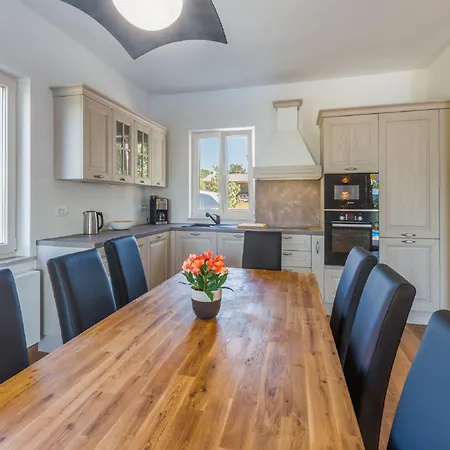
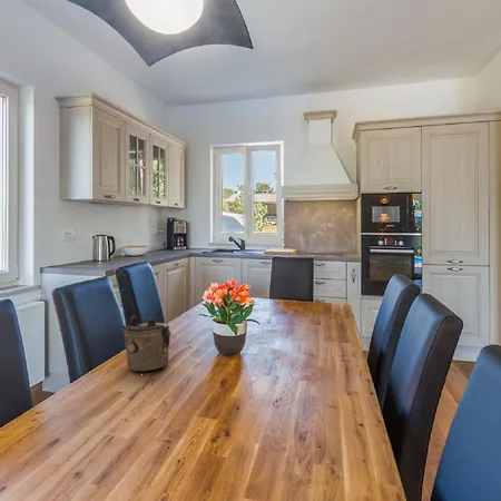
+ teapot [119,315,171,372]
